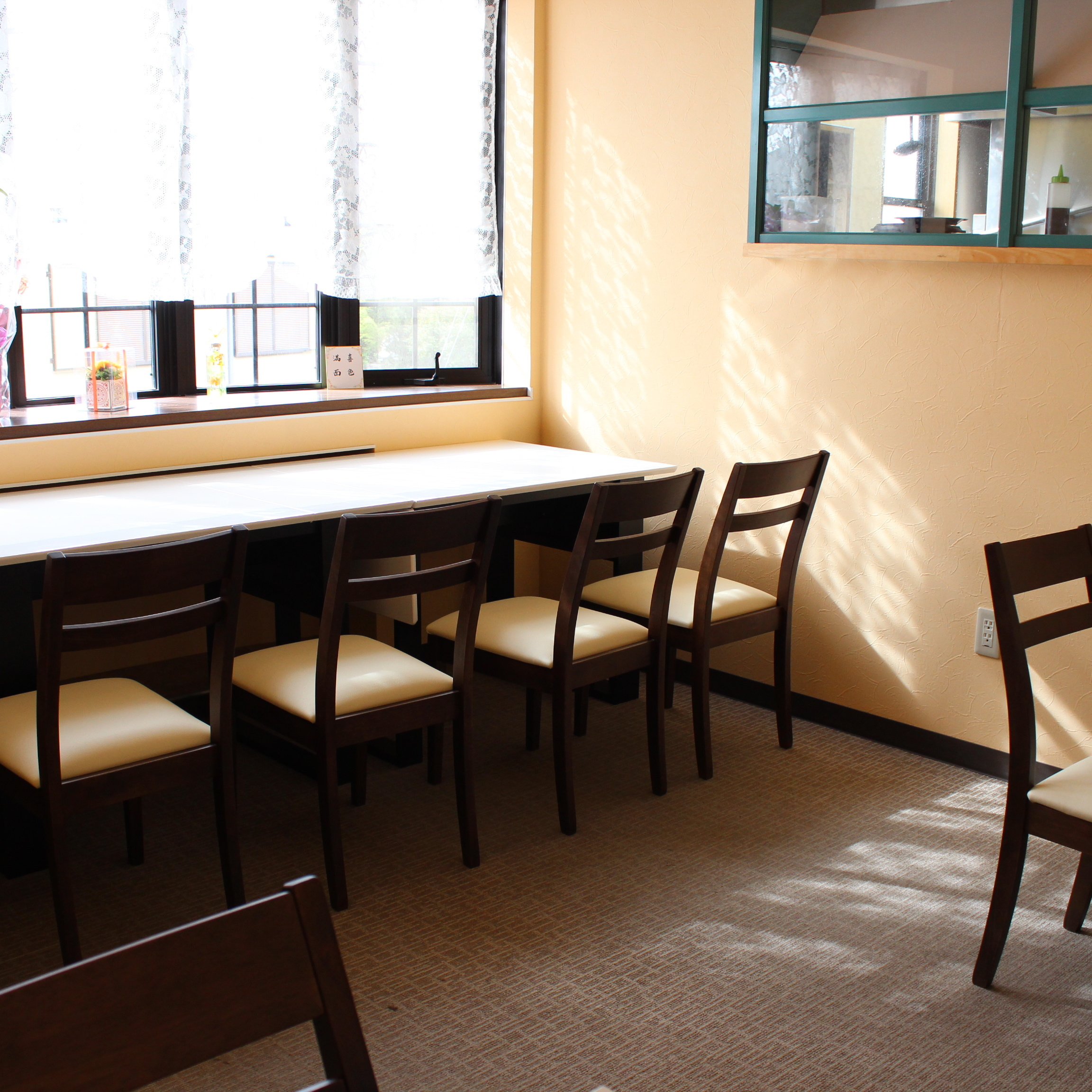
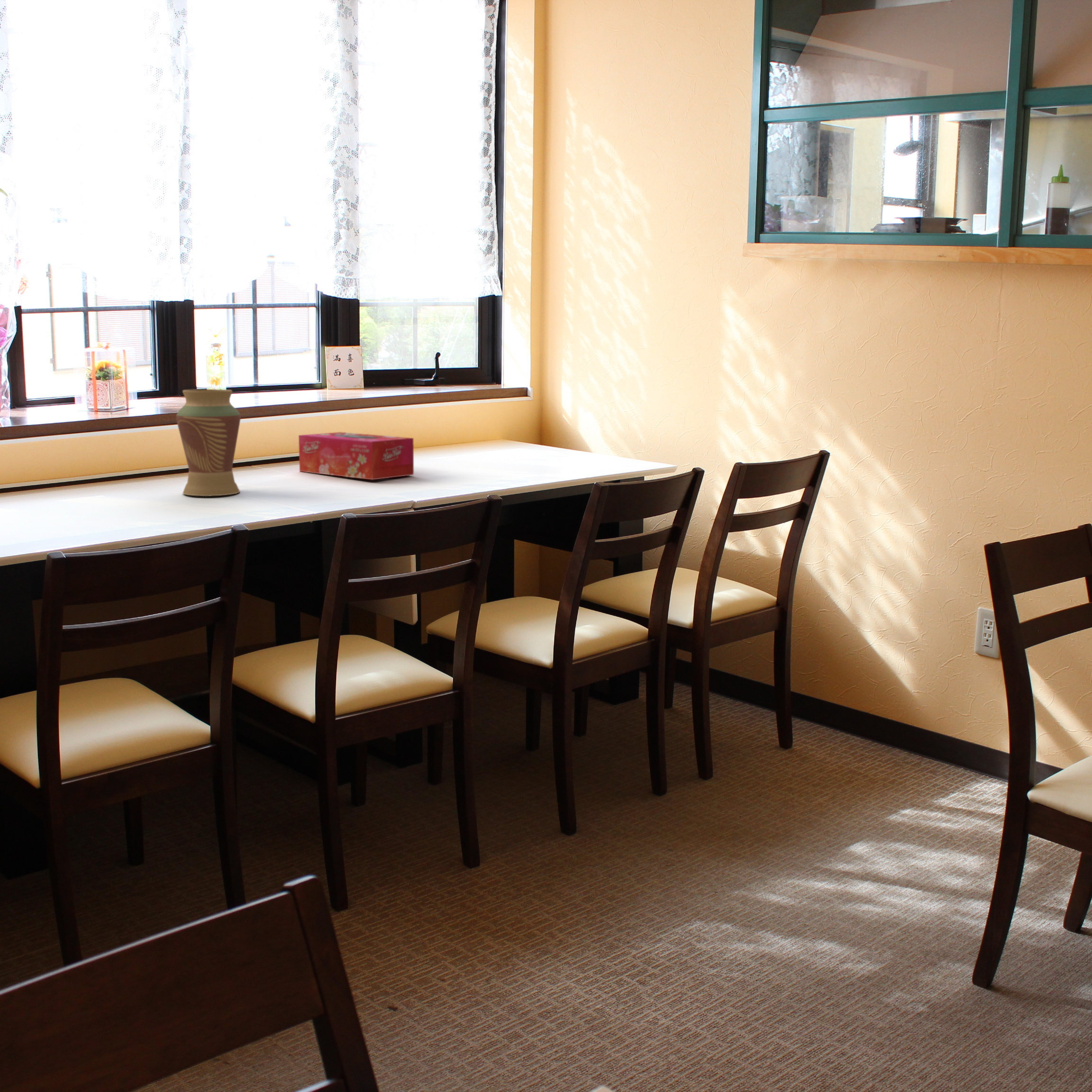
+ tissue box [298,432,414,480]
+ vase [176,389,241,497]
